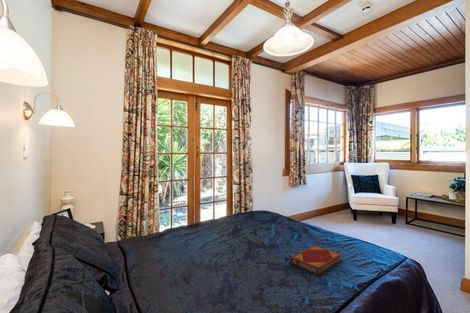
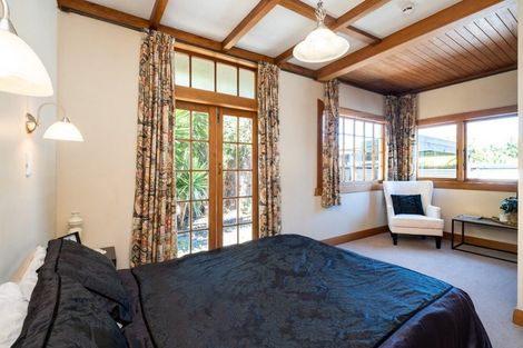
- hardback book [289,244,344,277]
